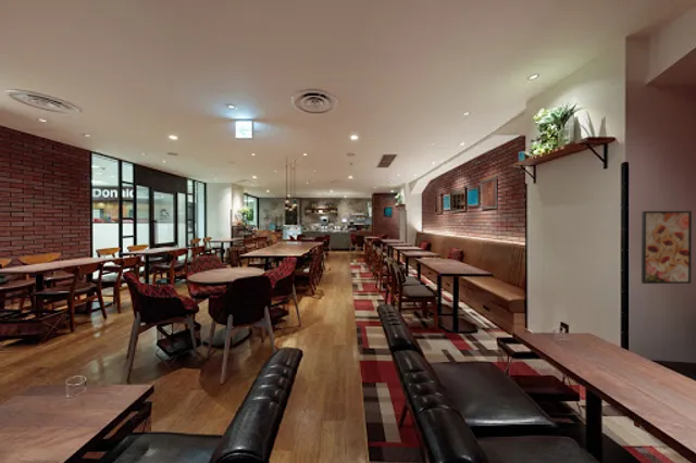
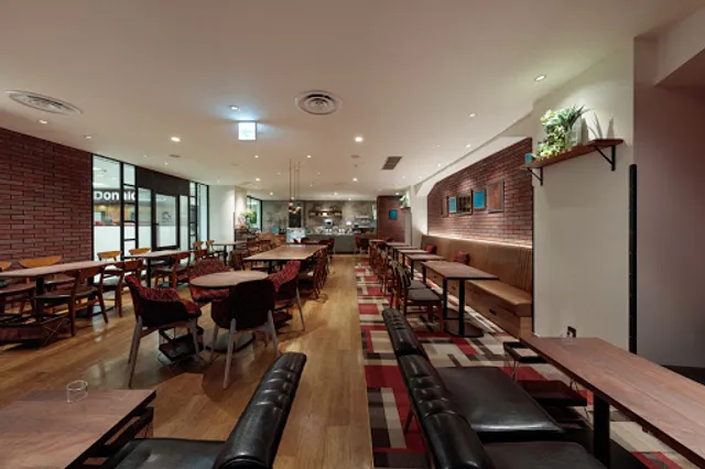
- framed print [641,210,693,285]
